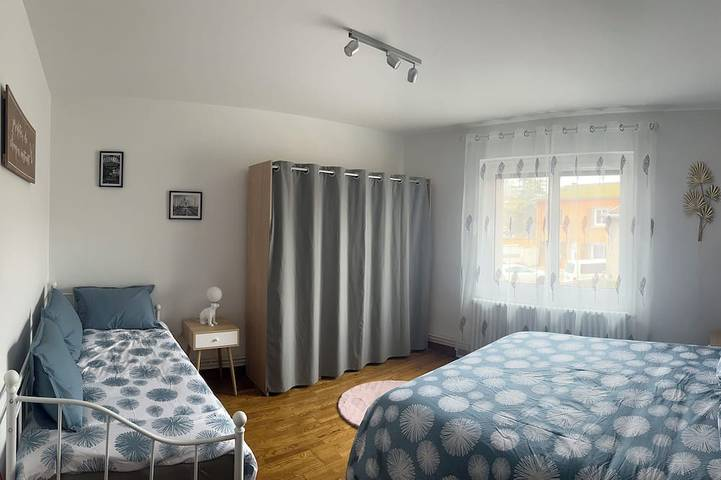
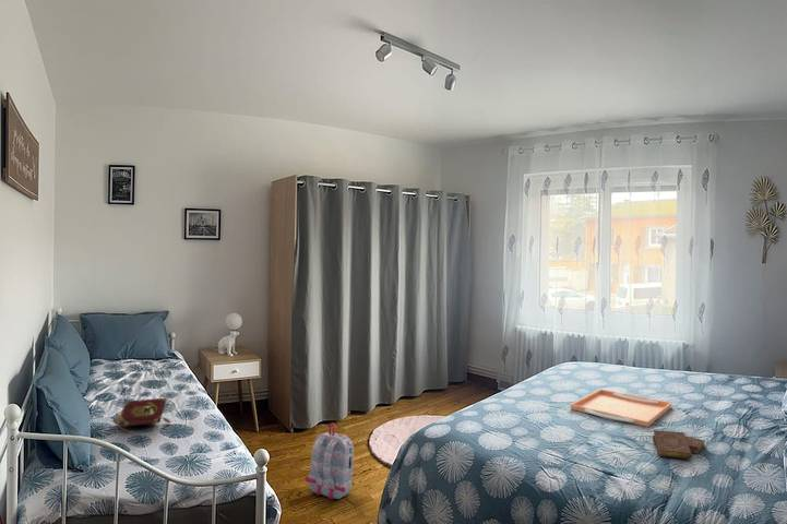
+ serving tray [570,388,672,428]
+ backpack [303,421,355,500]
+ book [111,397,171,433]
+ book [652,429,706,460]
